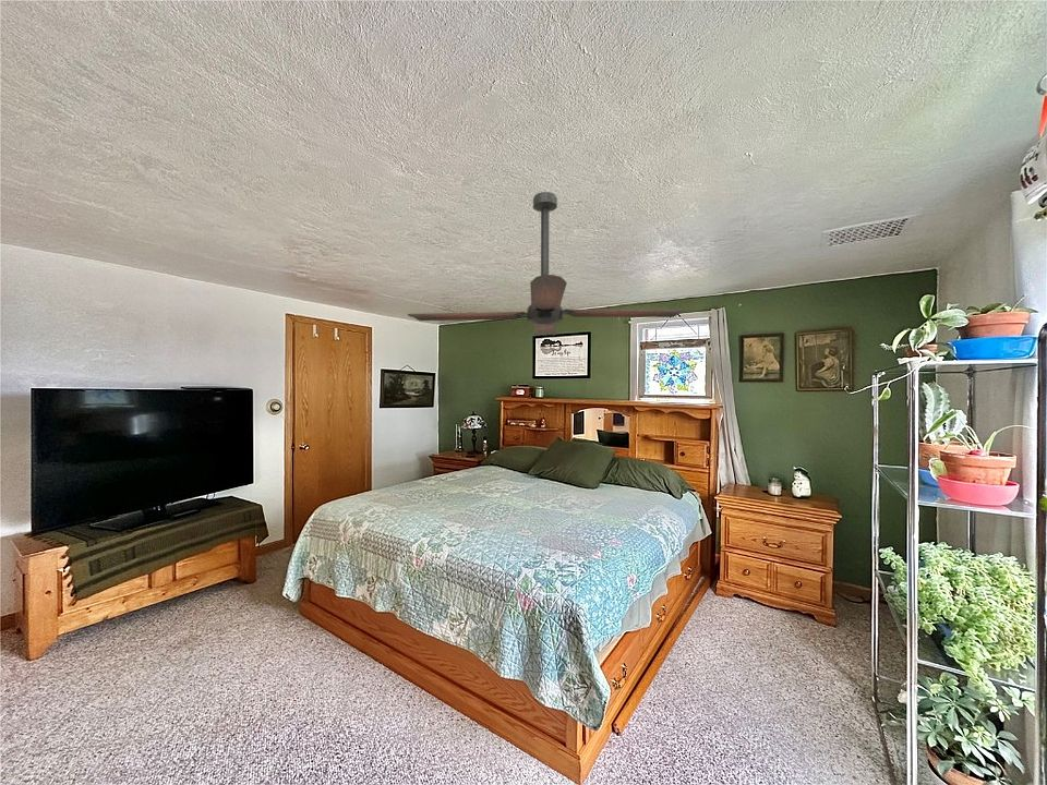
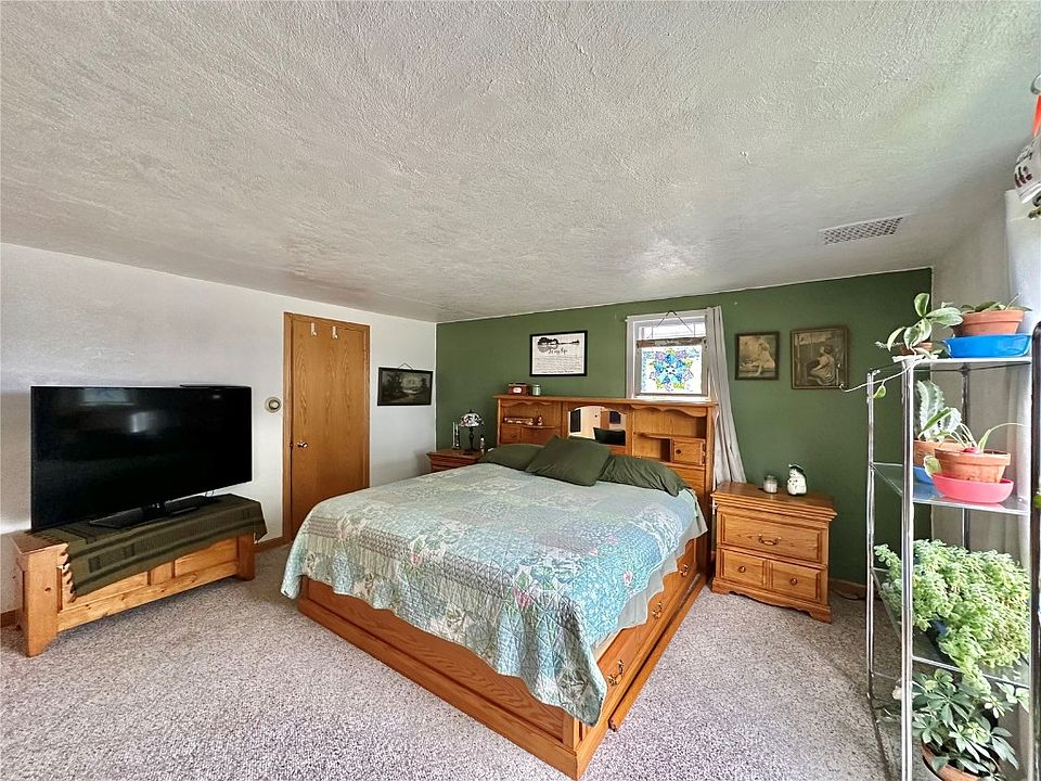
- ceiling fan [407,191,687,337]
